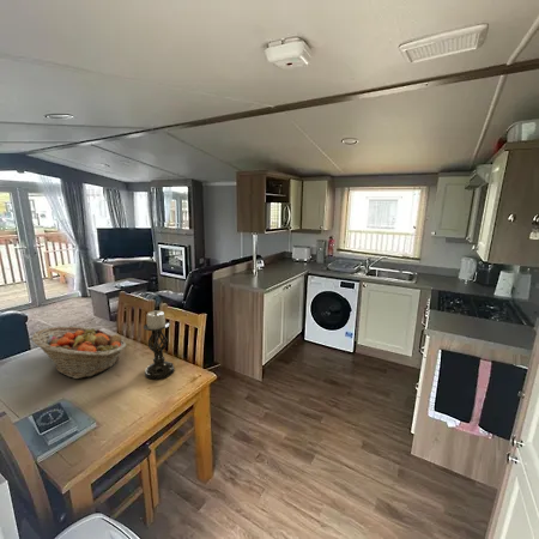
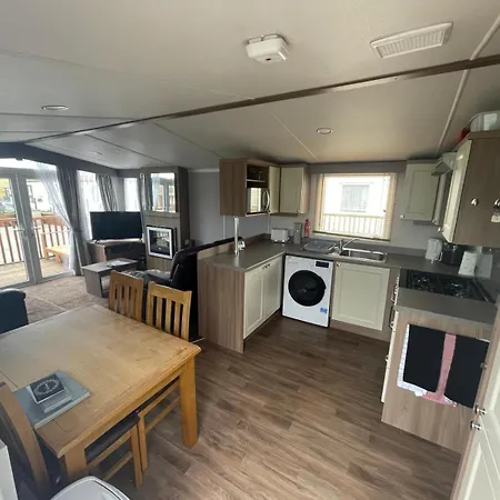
- candle holder [143,309,175,381]
- fruit basket [31,326,127,380]
